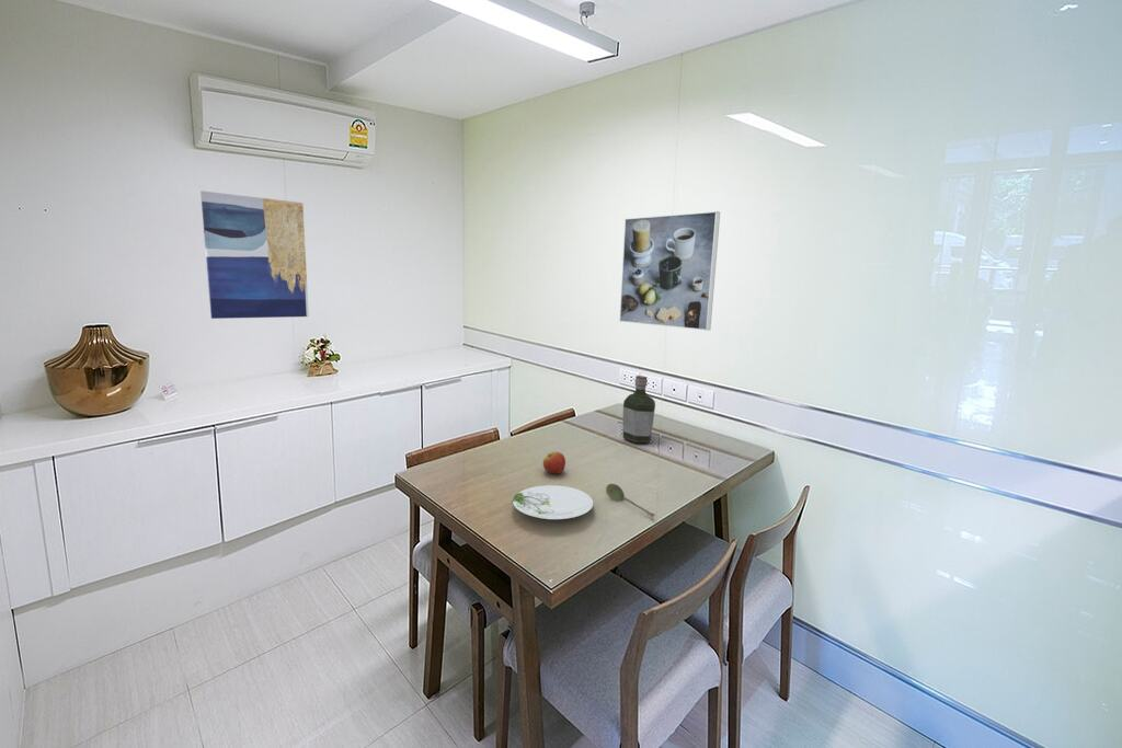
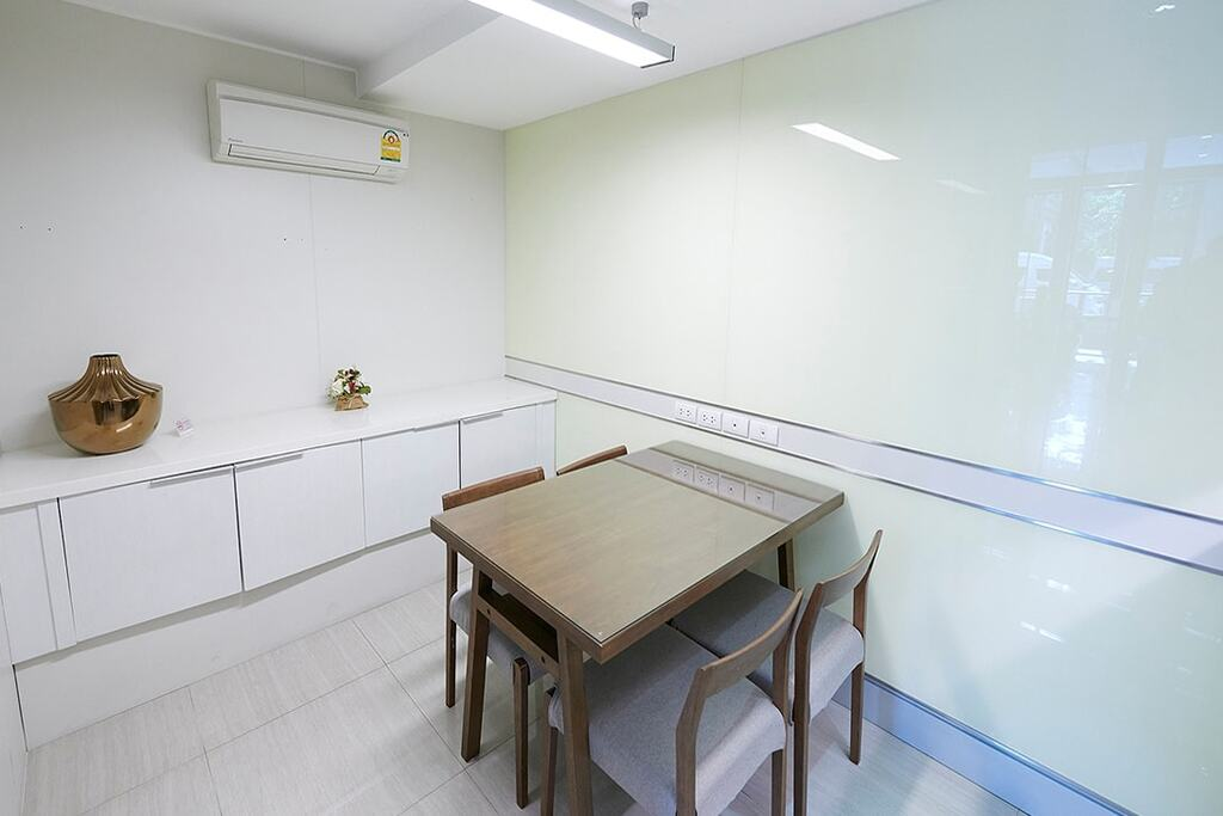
- plate [512,484,595,521]
- apple [542,451,566,474]
- soupspoon [605,483,656,519]
- wall art [199,189,310,320]
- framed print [619,210,721,332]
- bottle [622,375,656,444]
